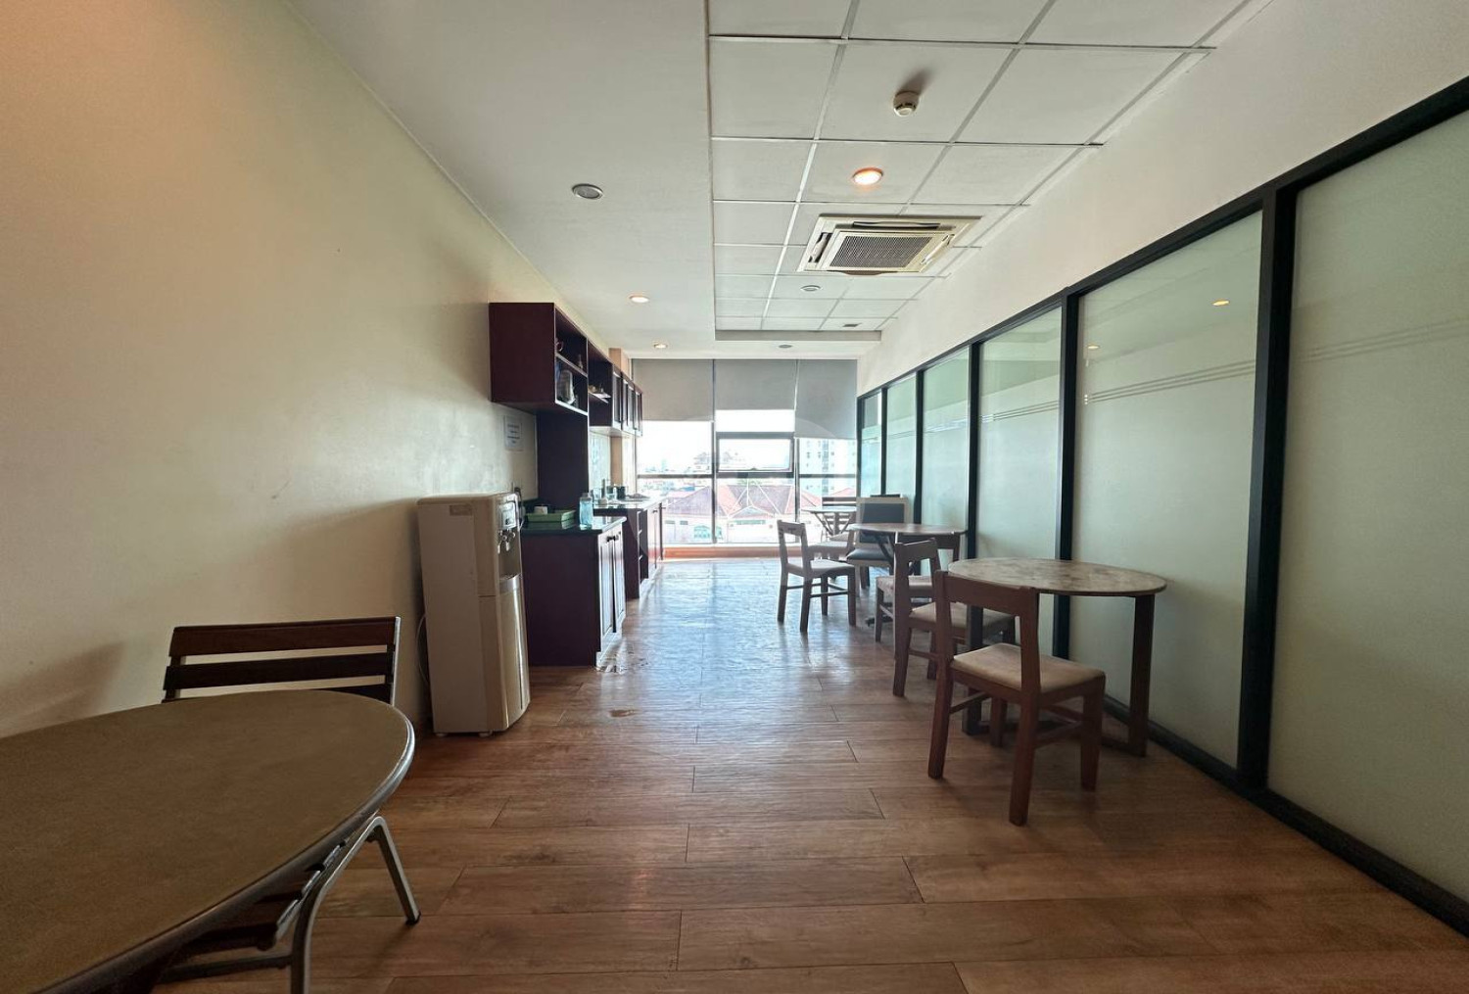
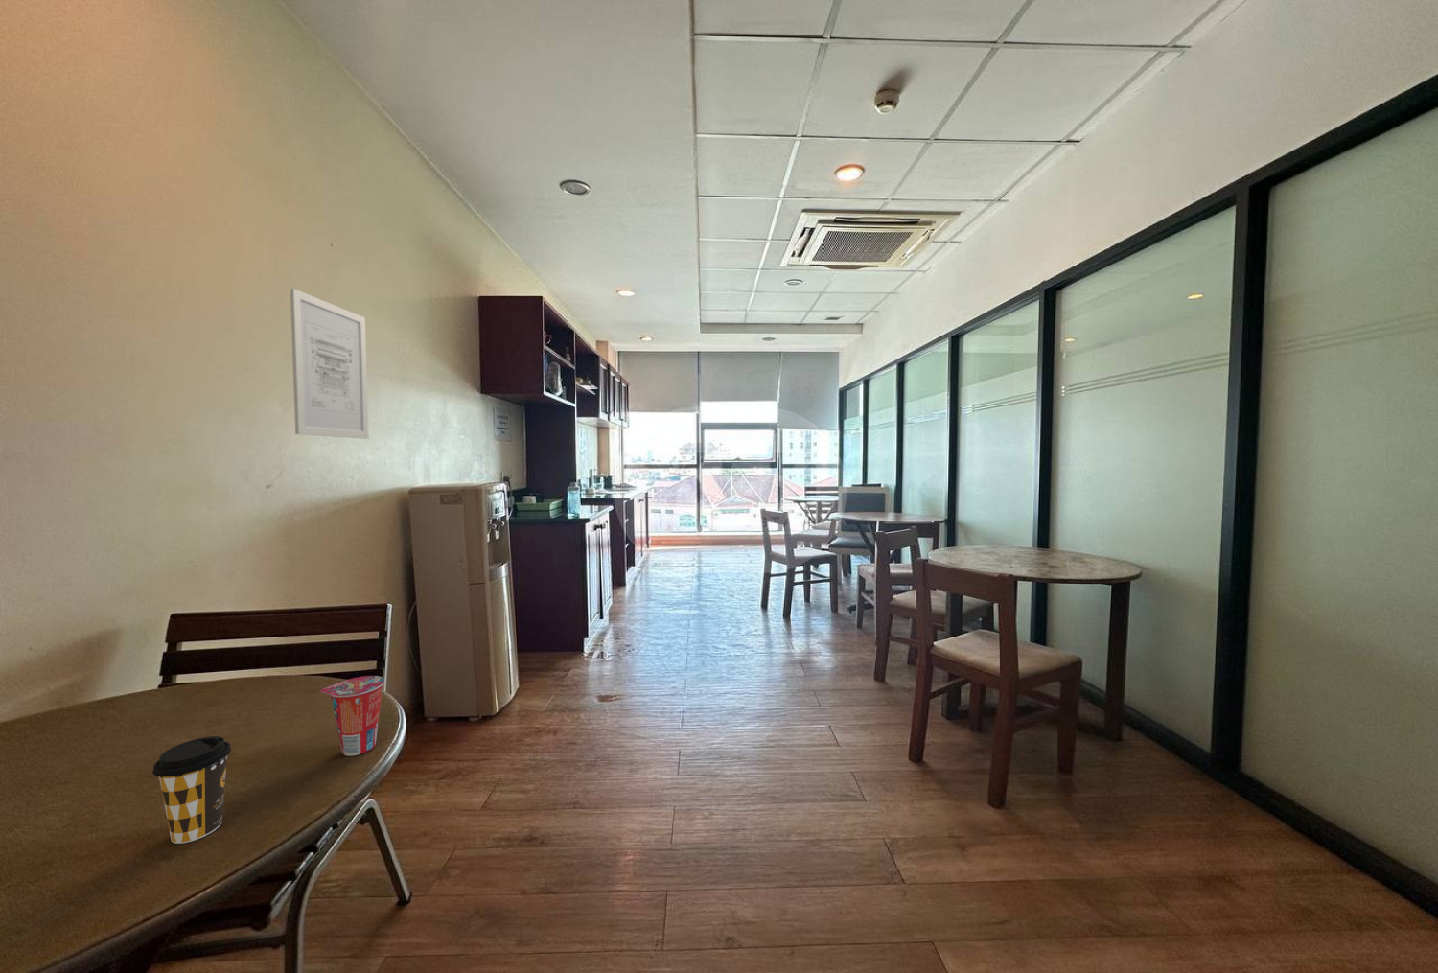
+ cup [319,674,386,757]
+ wall art [290,288,370,440]
+ coffee cup [151,735,232,845]
